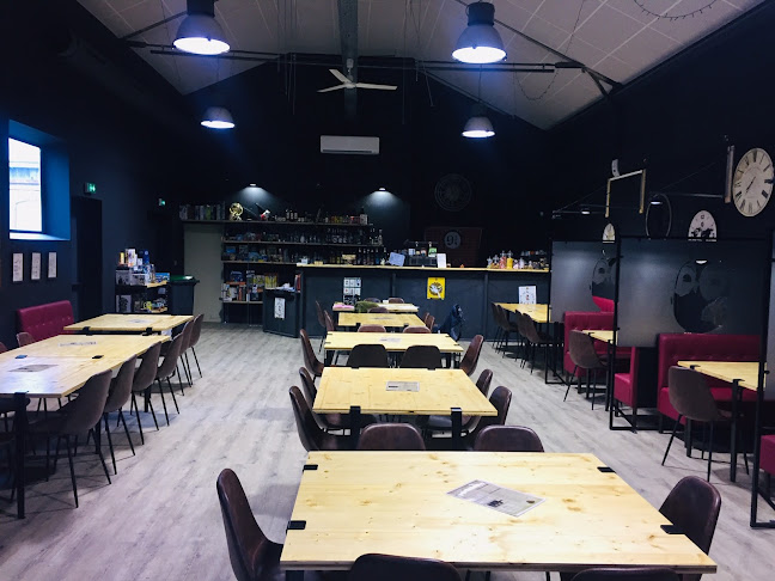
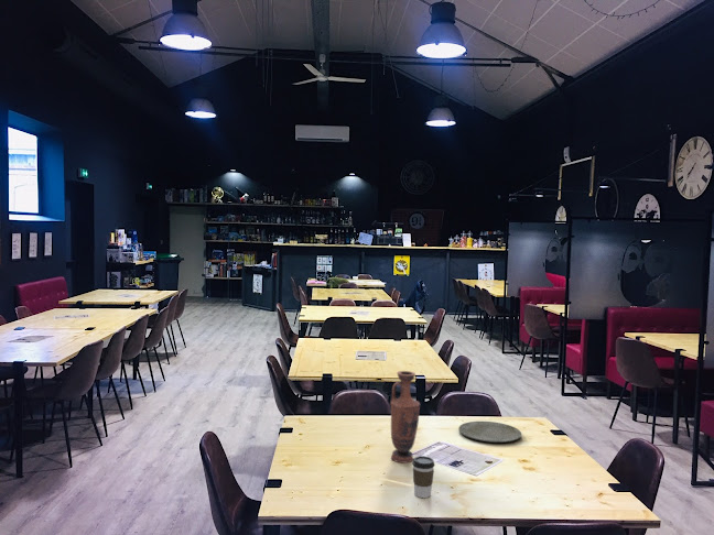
+ plate [457,421,522,444]
+ vase [390,370,421,465]
+ coffee cup [411,455,435,499]
